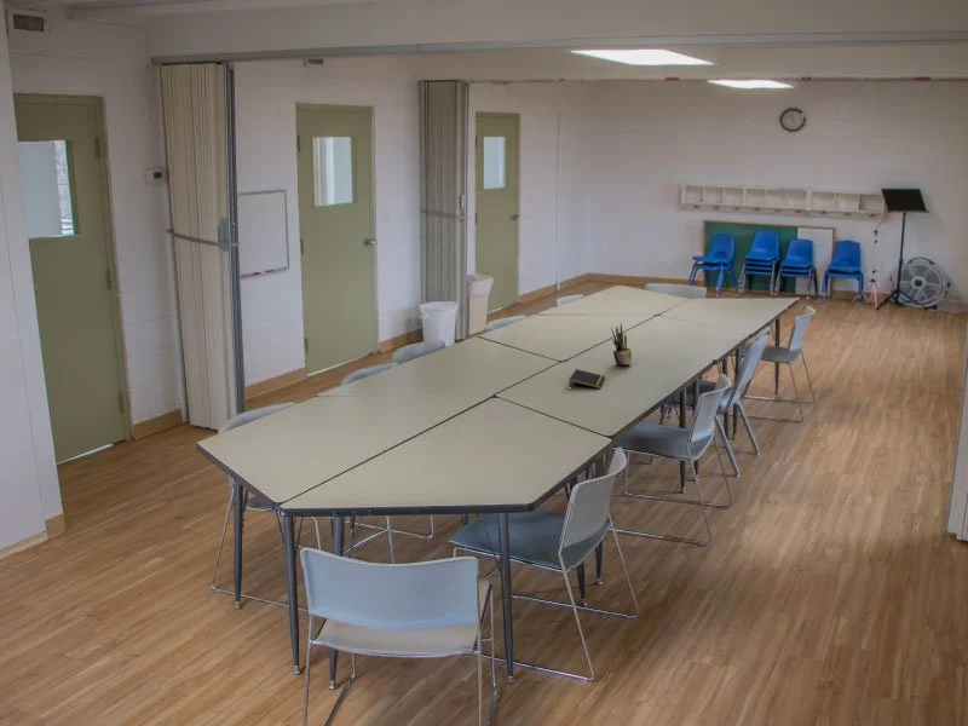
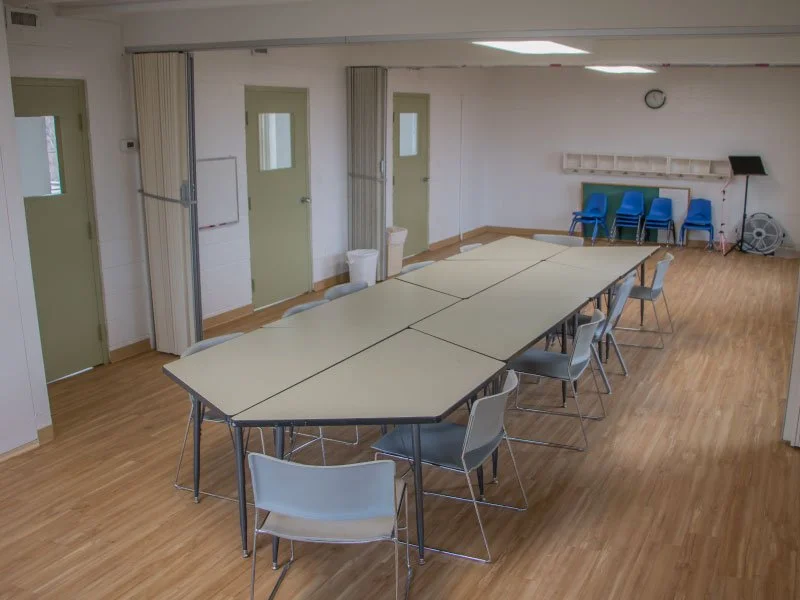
- notepad [567,368,606,390]
- potted plant [610,322,633,367]
